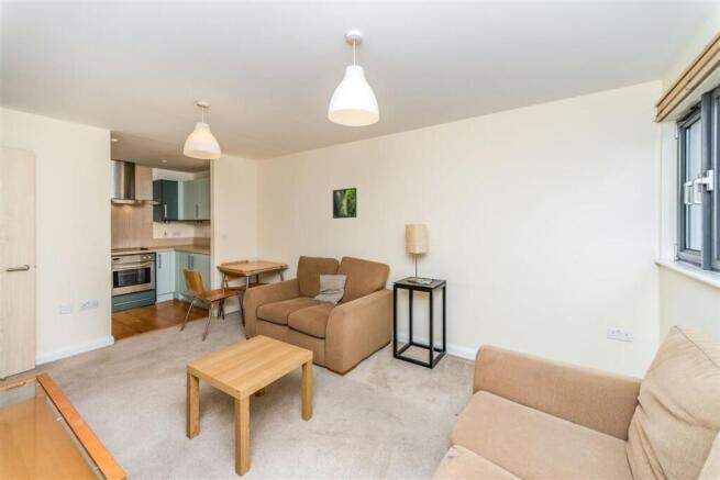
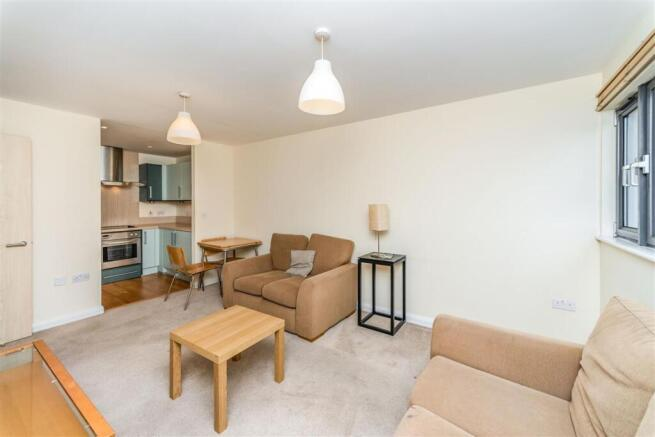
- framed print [332,187,357,220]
